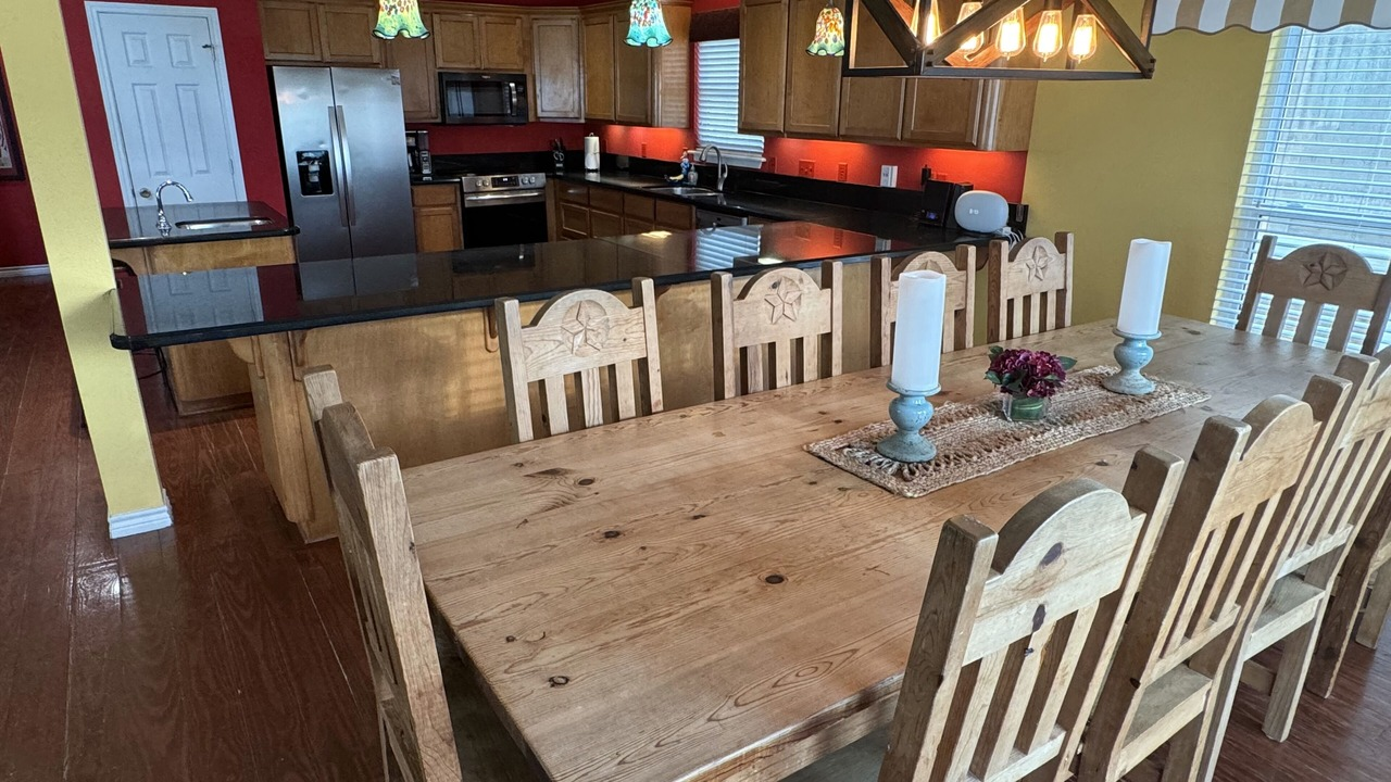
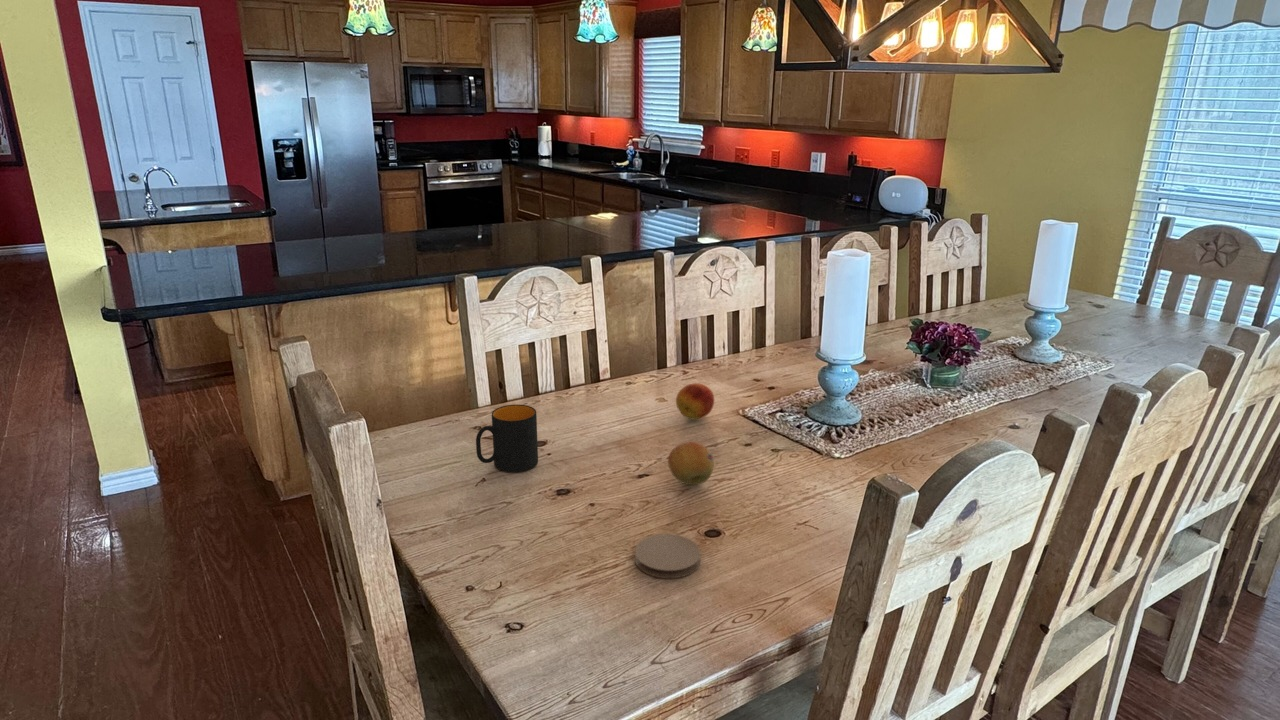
+ fruit [667,441,715,486]
+ mug [475,403,539,474]
+ coaster [634,533,702,579]
+ fruit [675,382,715,421]
